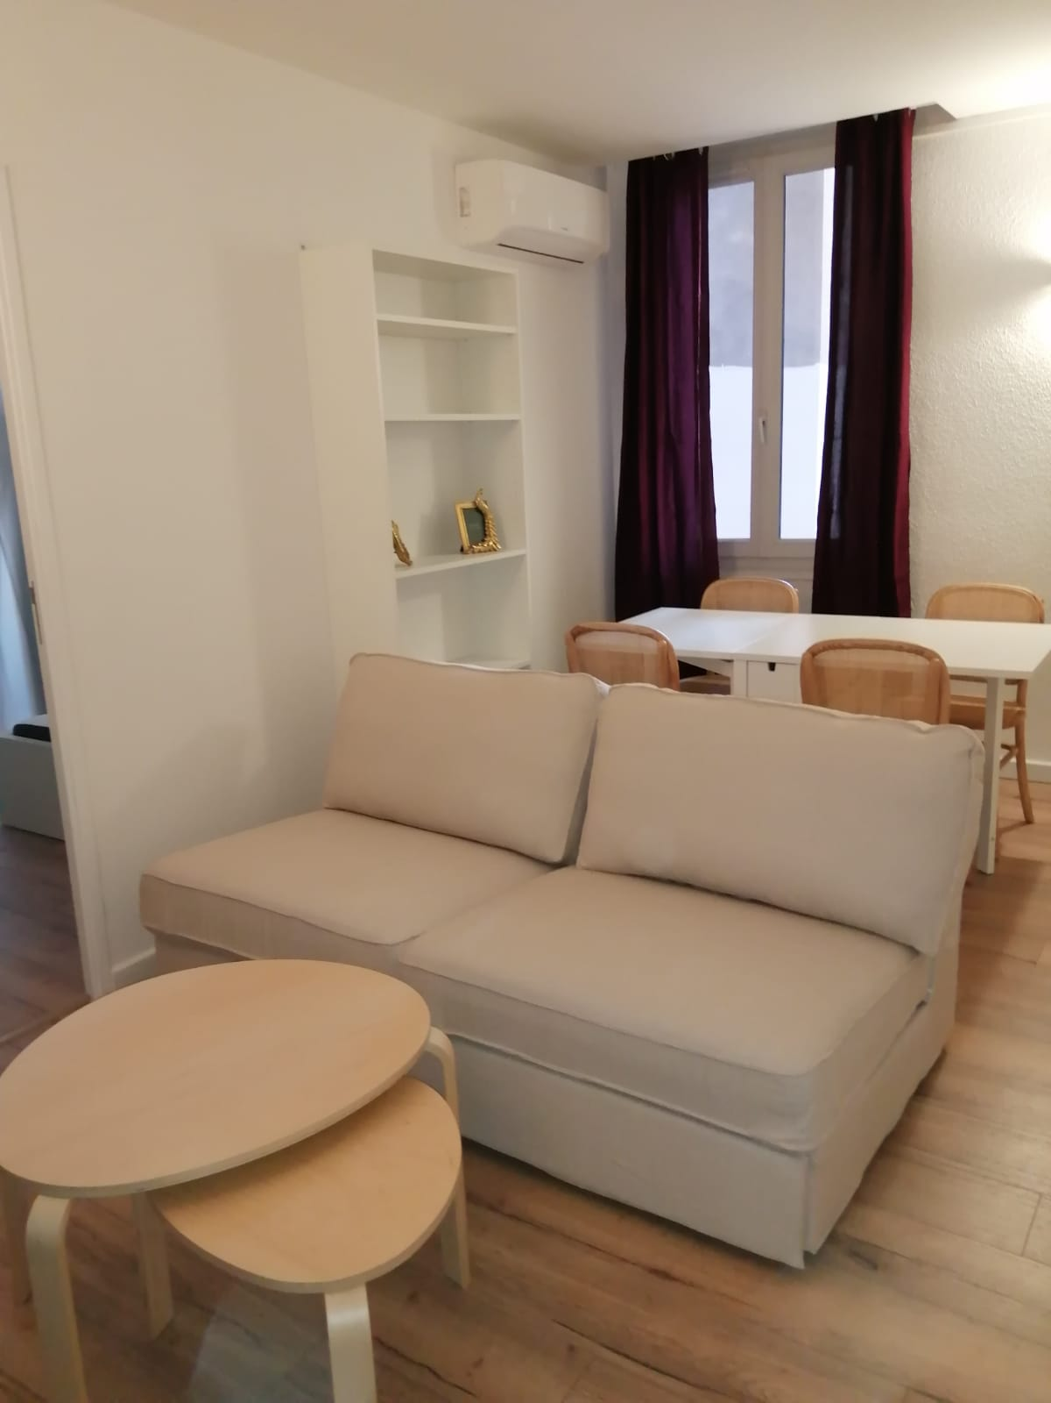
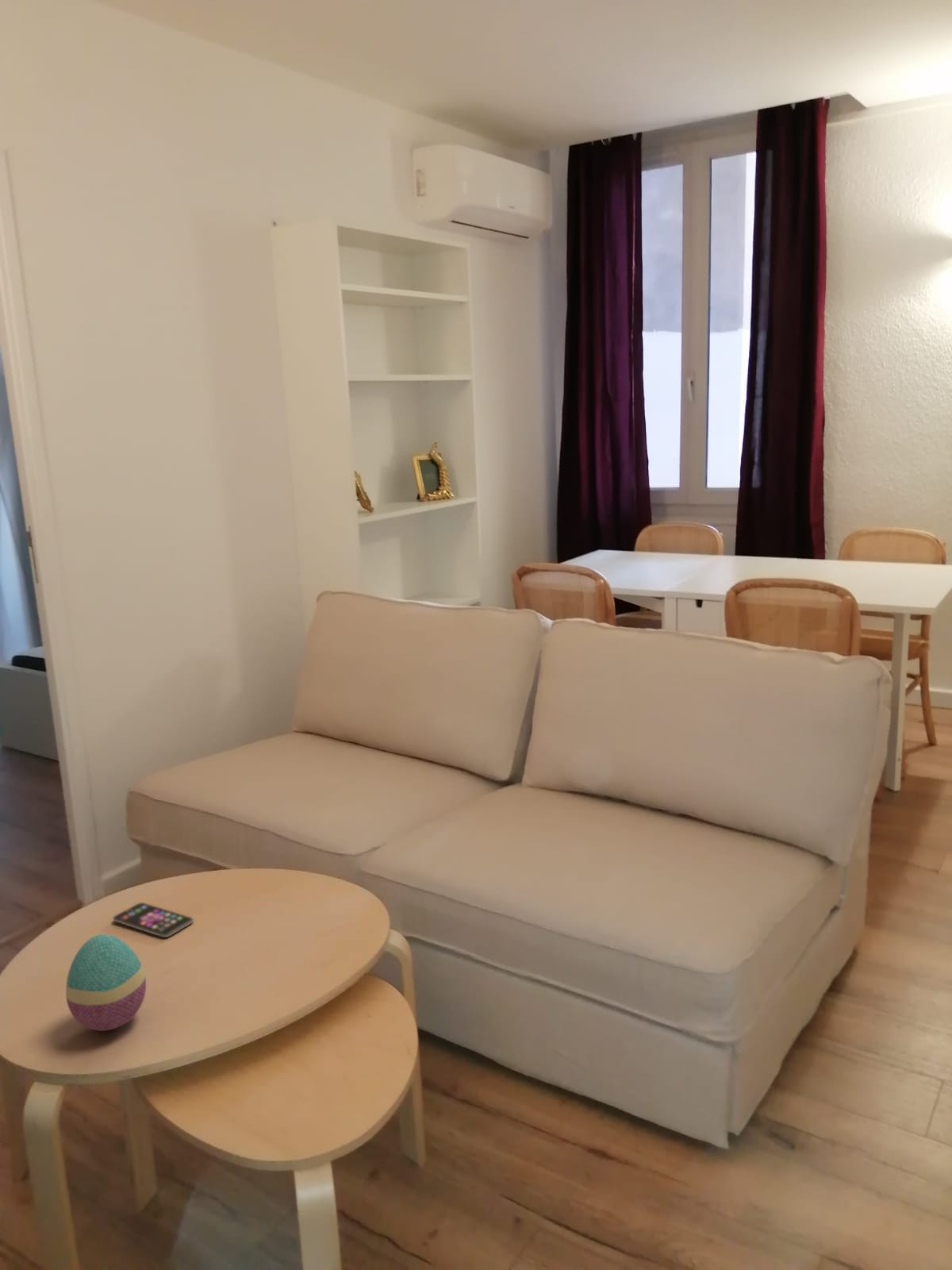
+ decorative egg [65,933,147,1032]
+ smartphone [112,902,194,938]
